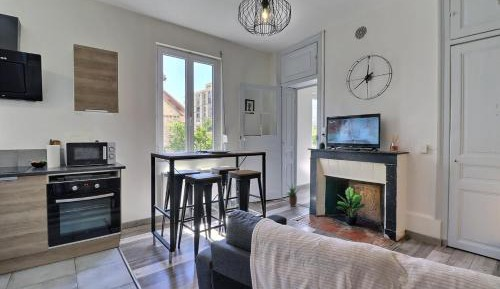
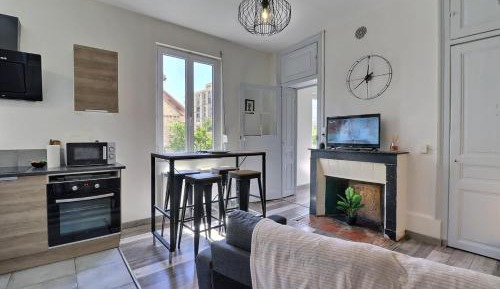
- potted plant [281,182,301,208]
